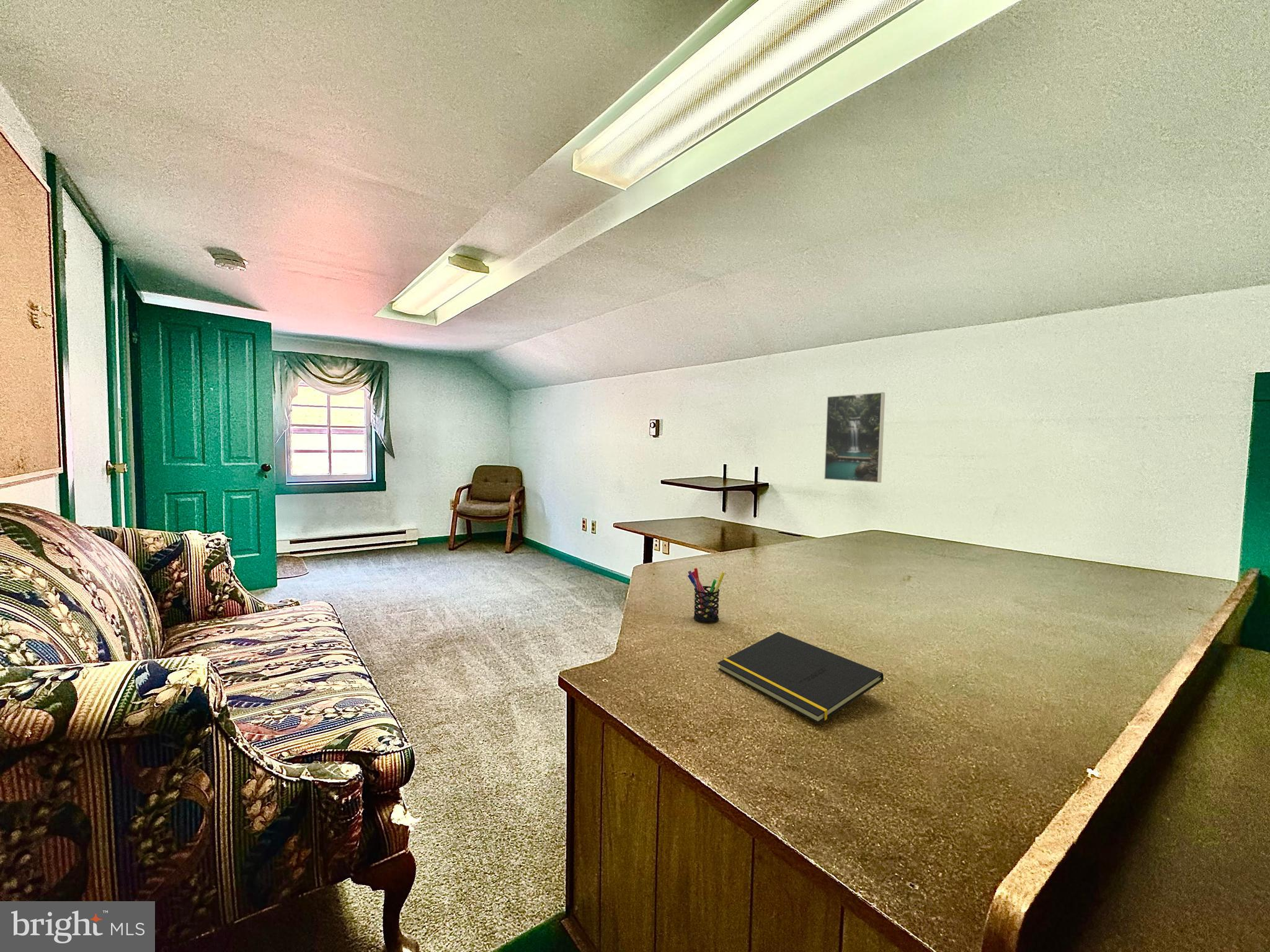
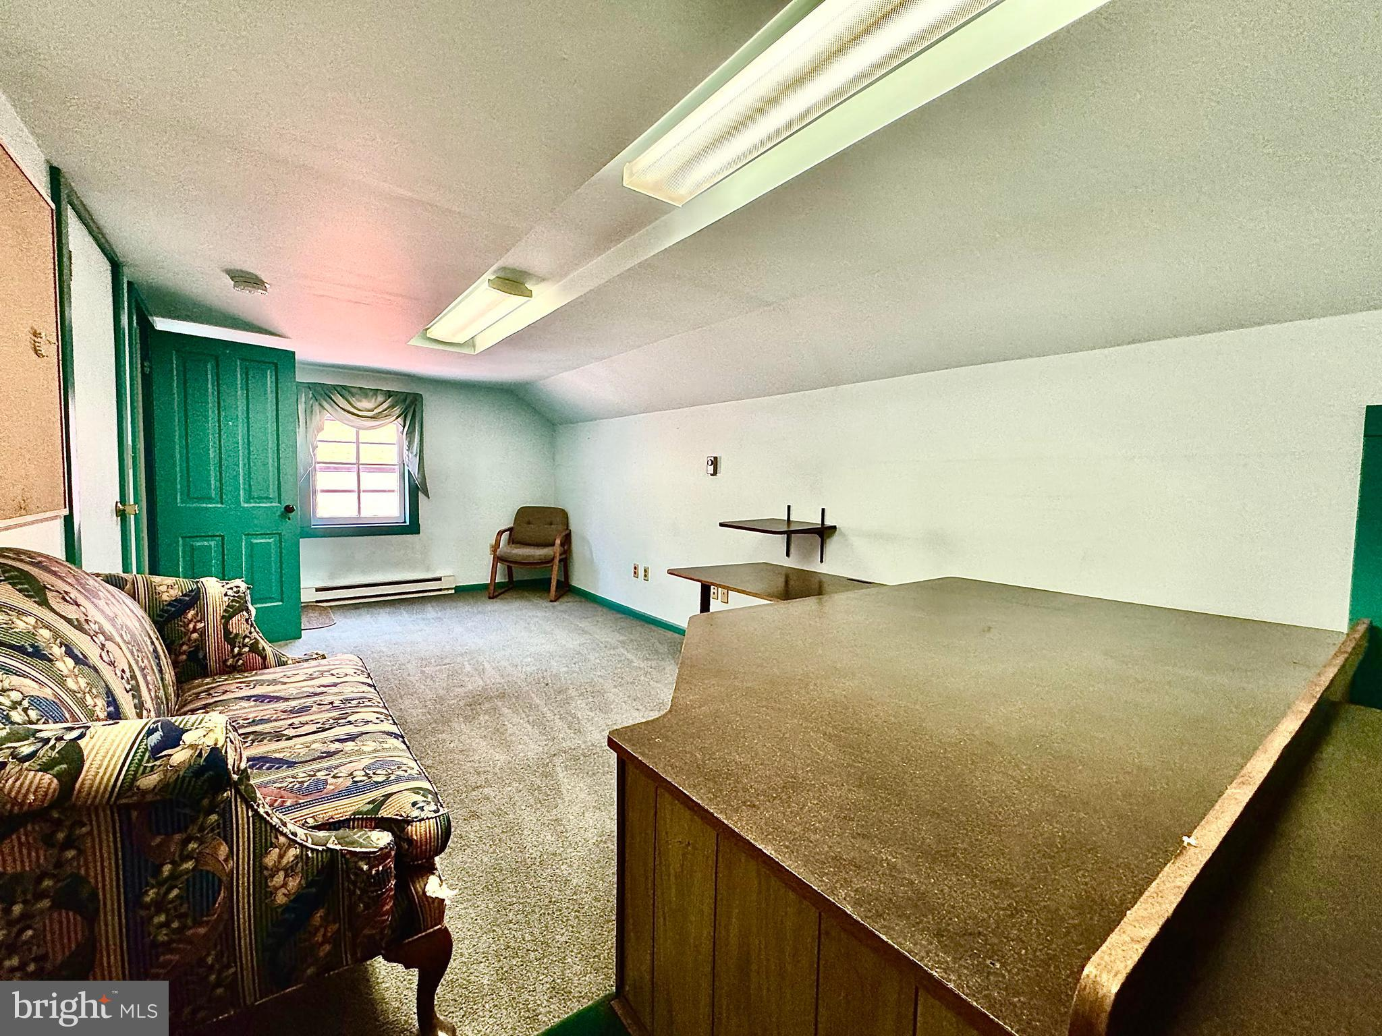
- notepad [717,631,884,725]
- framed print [824,392,886,483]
- pen holder [687,568,726,624]
